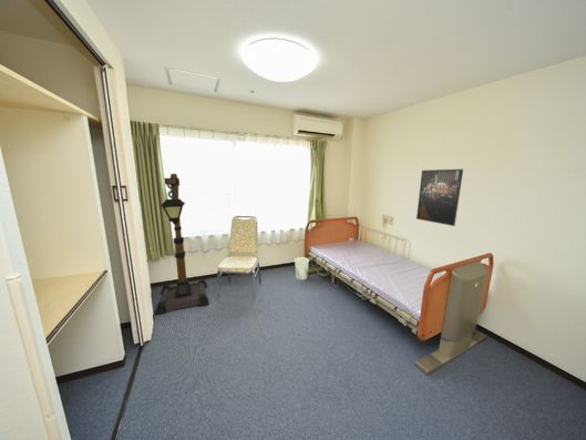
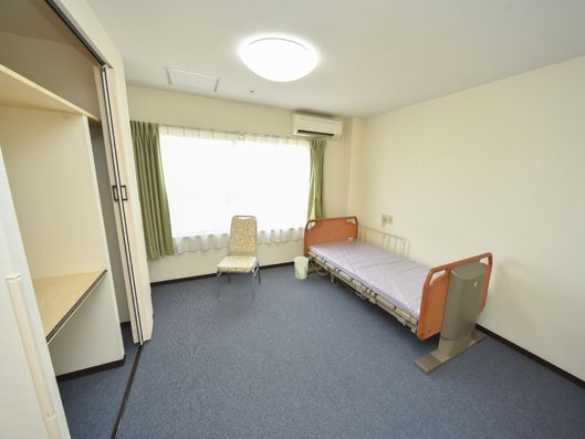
- floor lamp [154,173,210,316]
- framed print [415,168,464,227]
